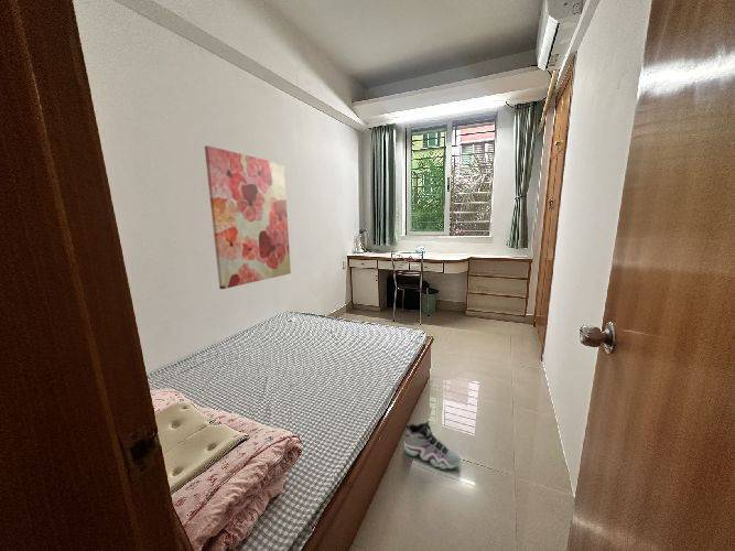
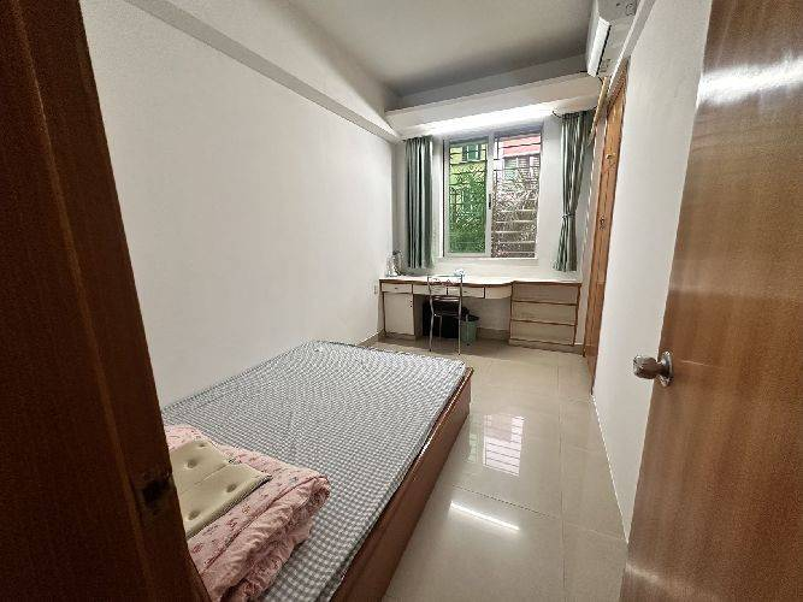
- wall art [204,144,292,290]
- sneaker [403,420,462,471]
